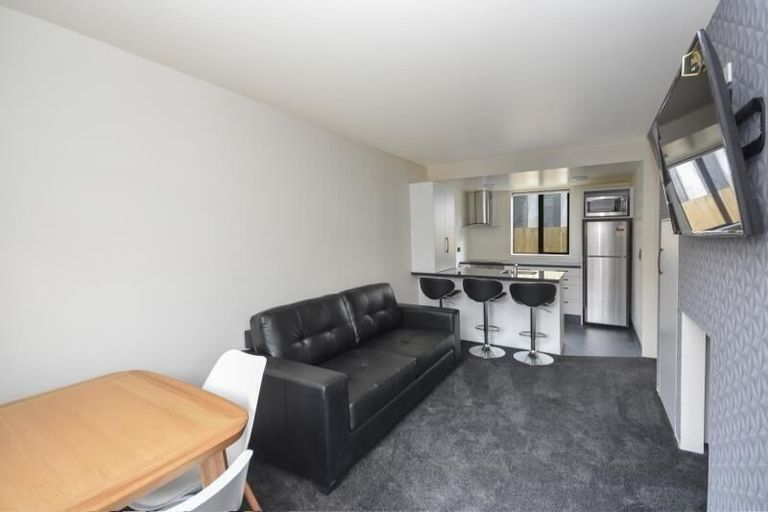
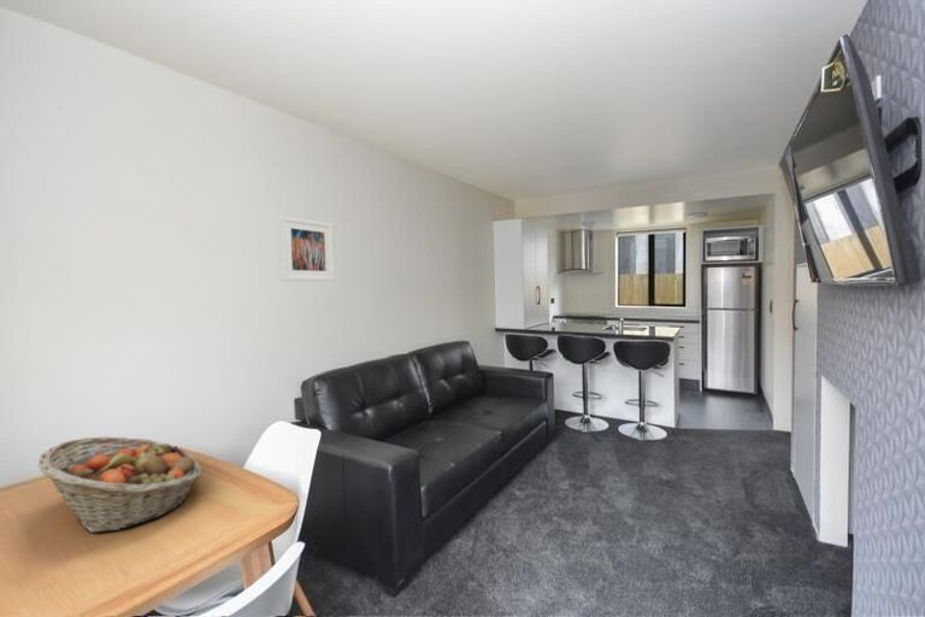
+ fruit basket [37,435,202,534]
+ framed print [278,215,336,282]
